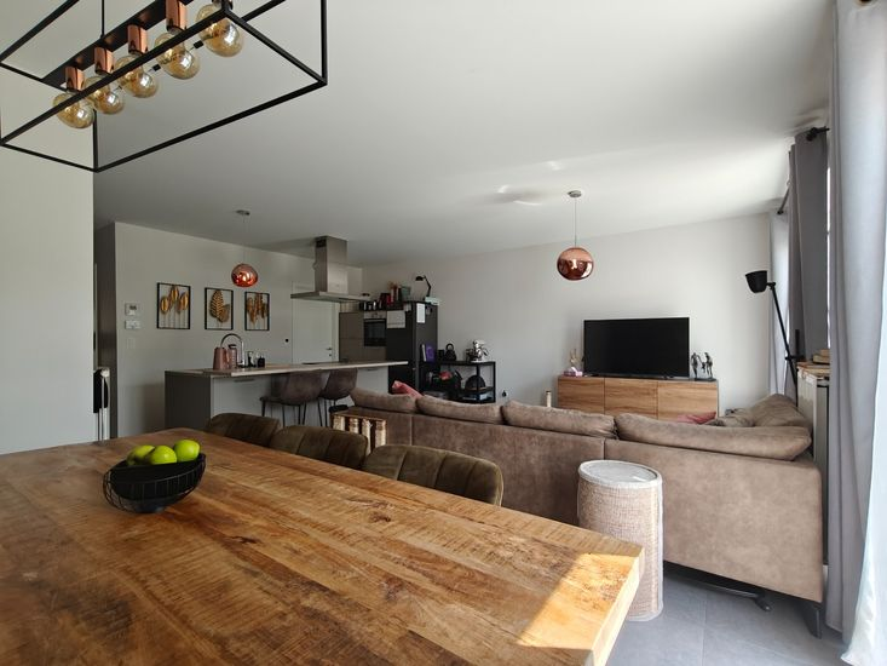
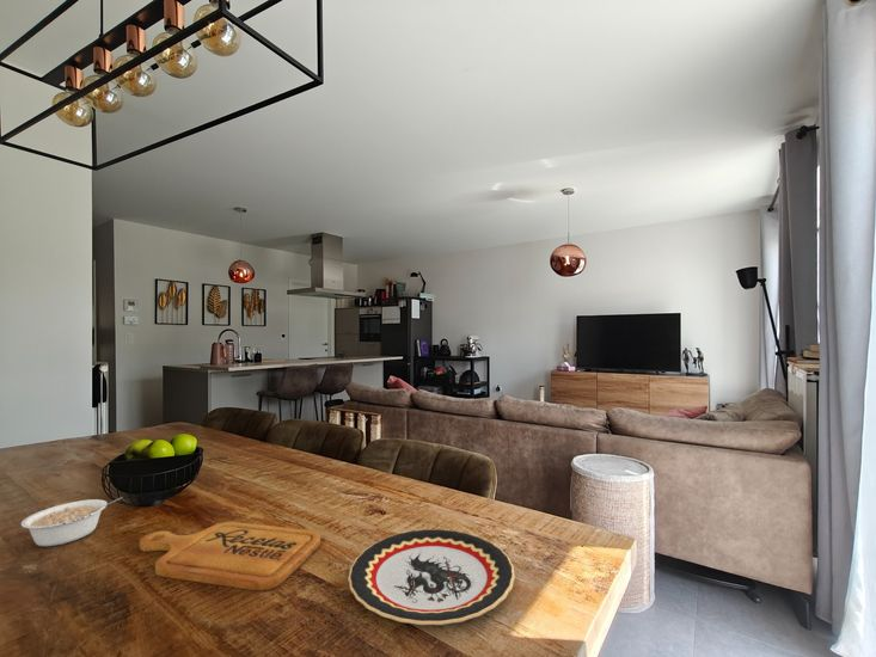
+ legume [20,496,124,547]
+ plate [347,528,516,626]
+ cutting board [139,521,321,591]
